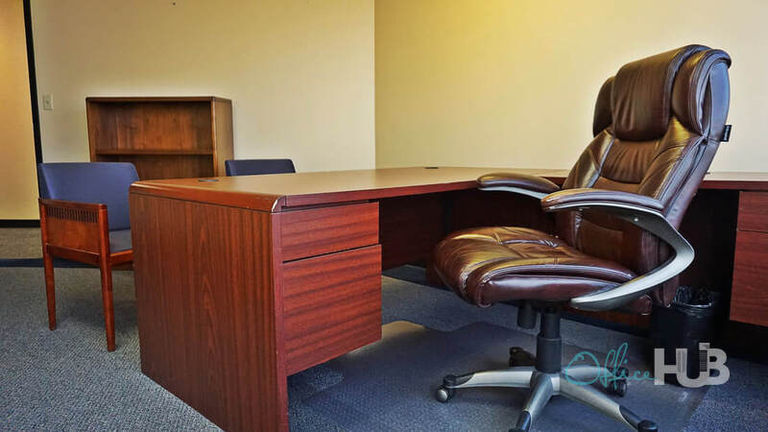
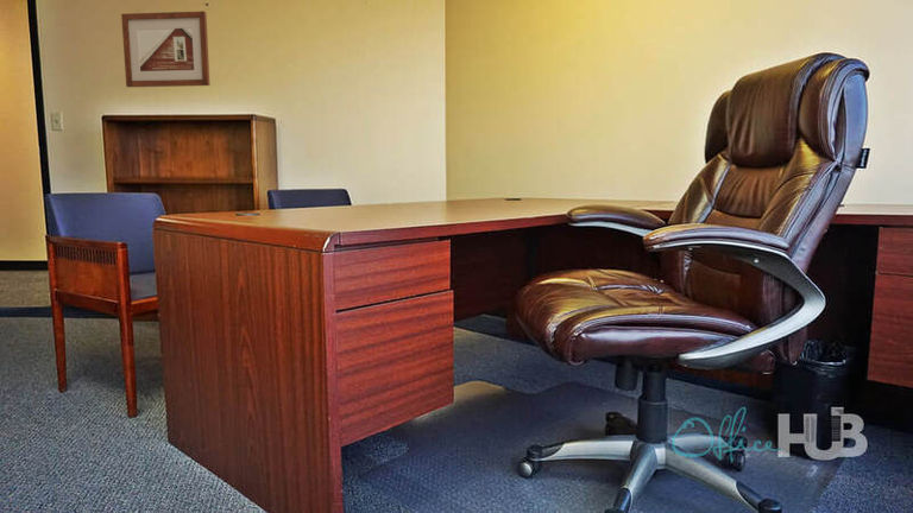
+ picture frame [120,10,210,88]
